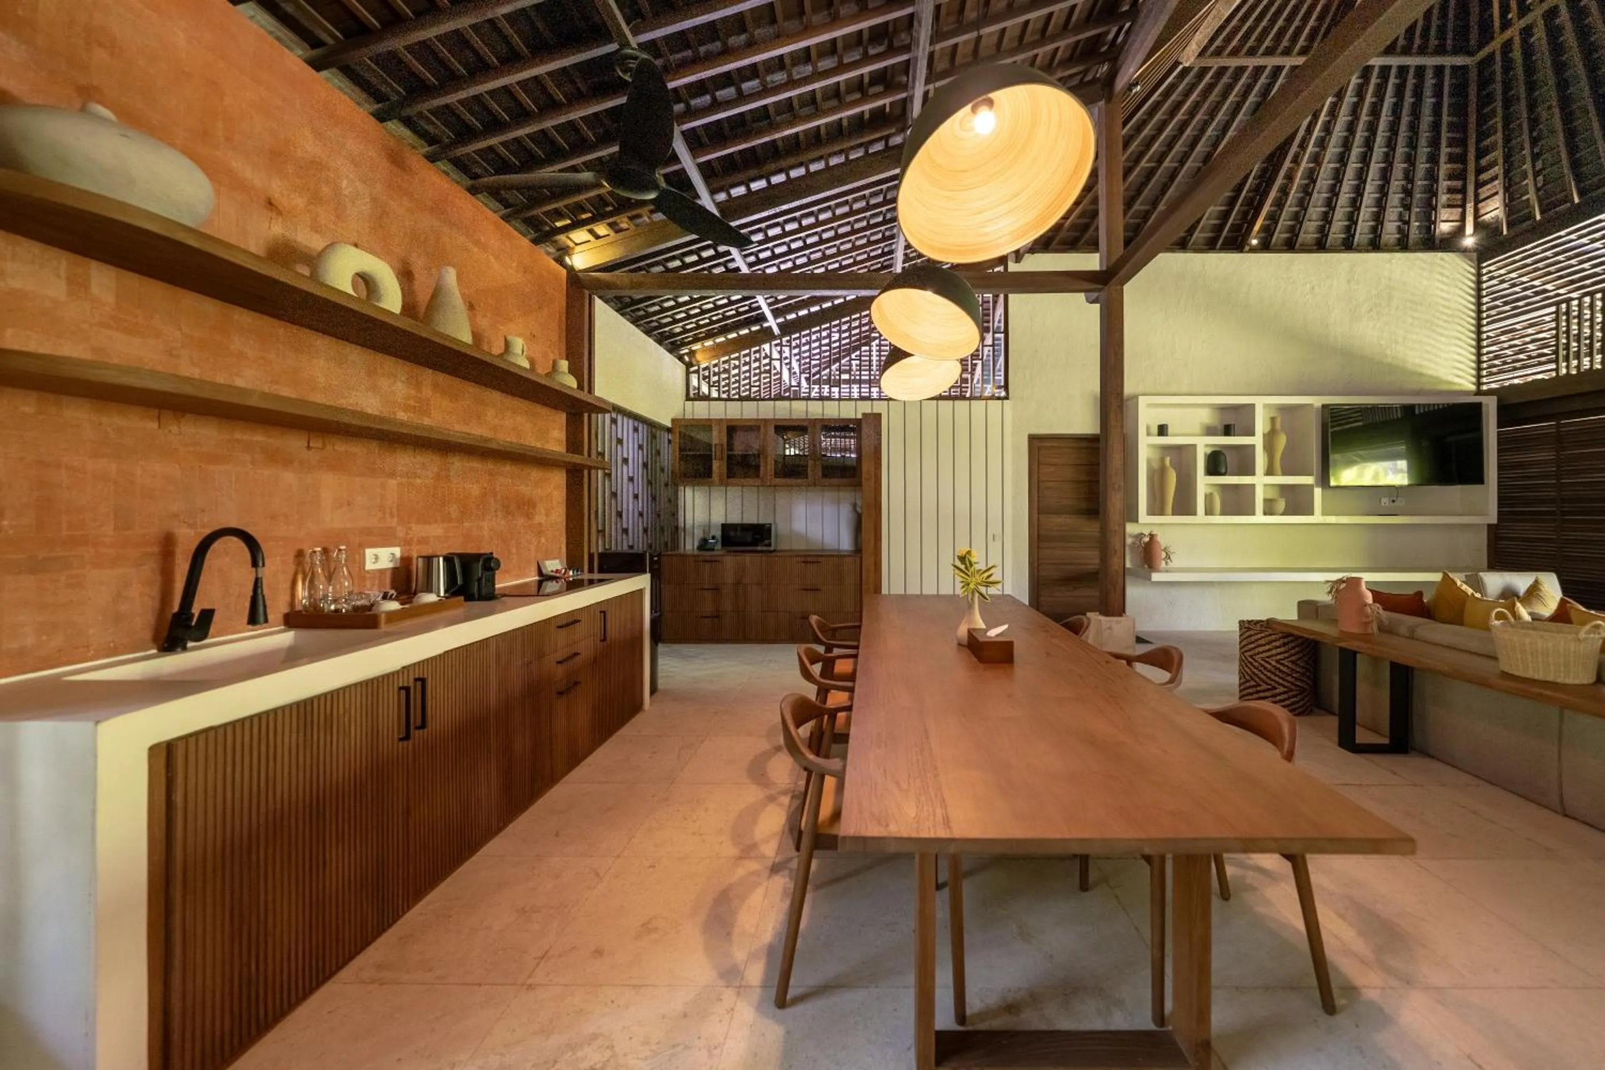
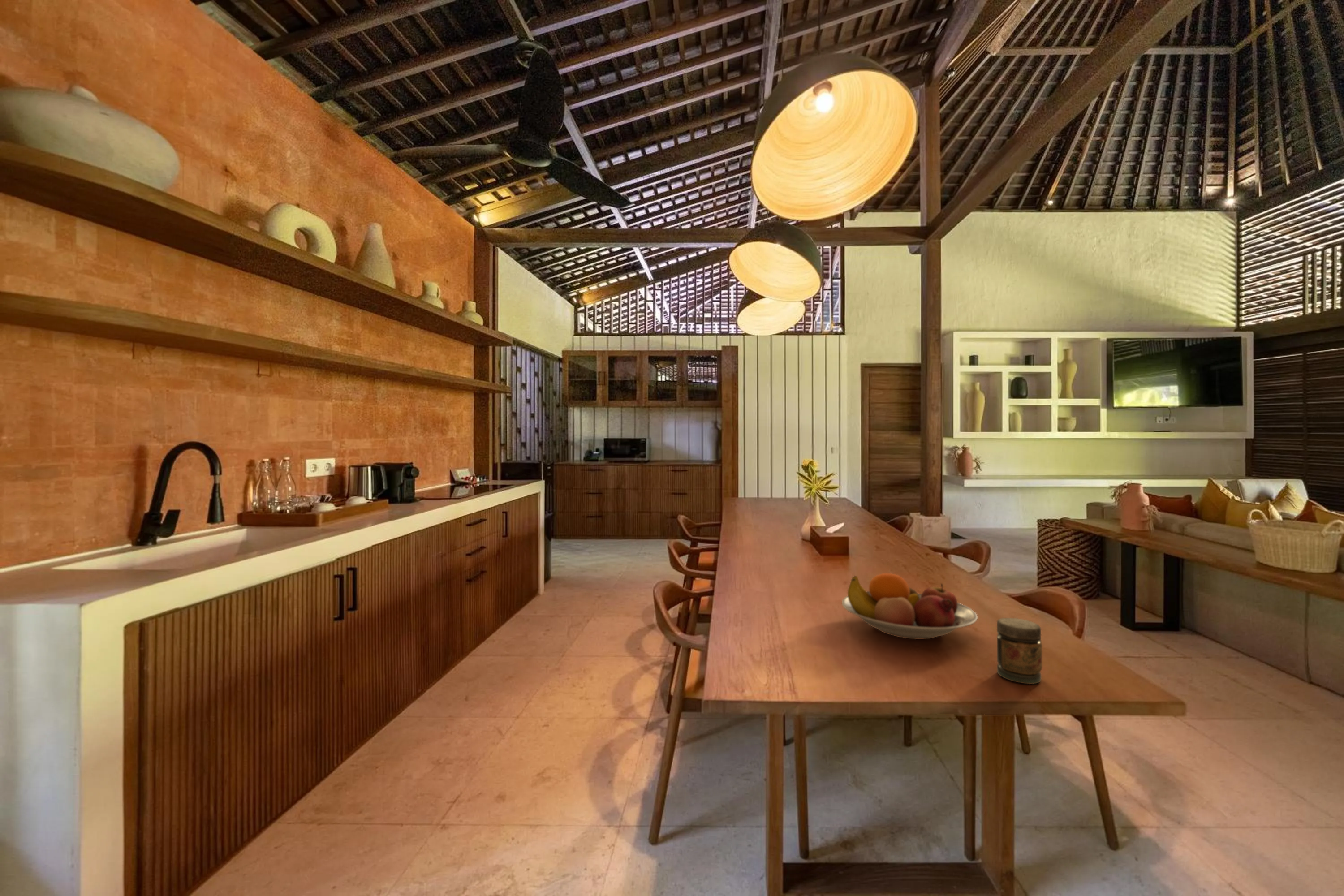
+ fruit bowl [841,573,978,640]
+ jar [996,617,1042,685]
